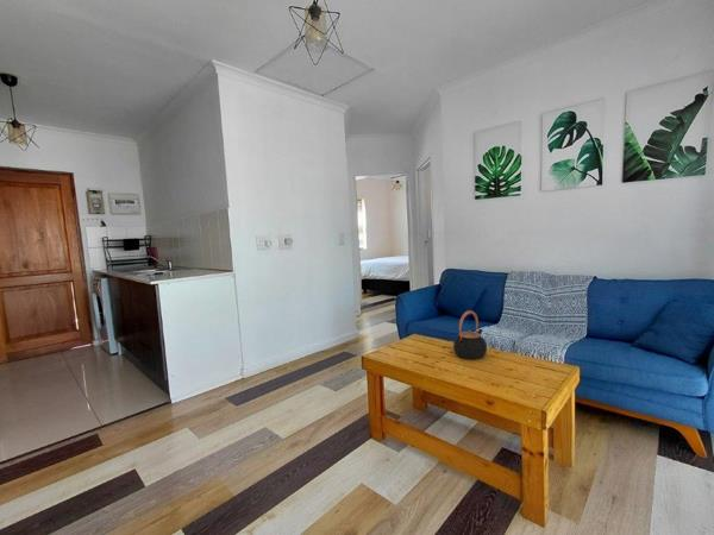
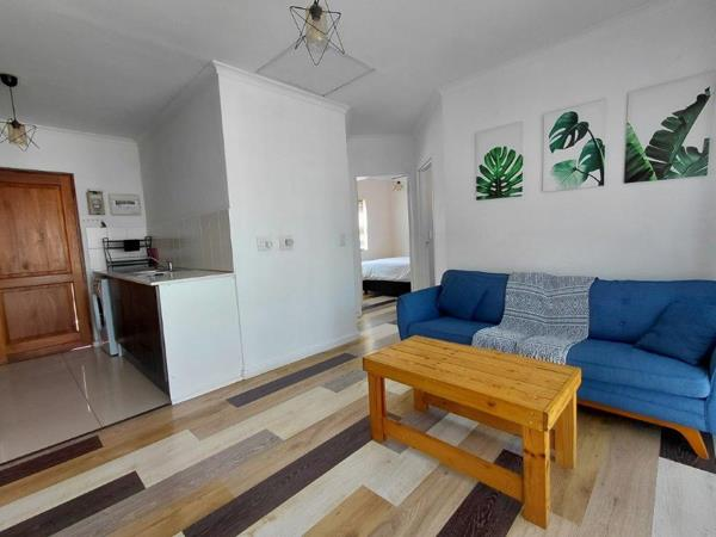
- teapot [452,309,488,360]
